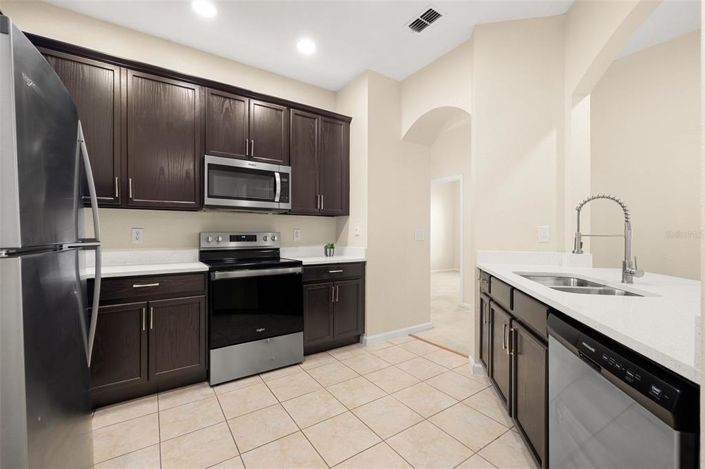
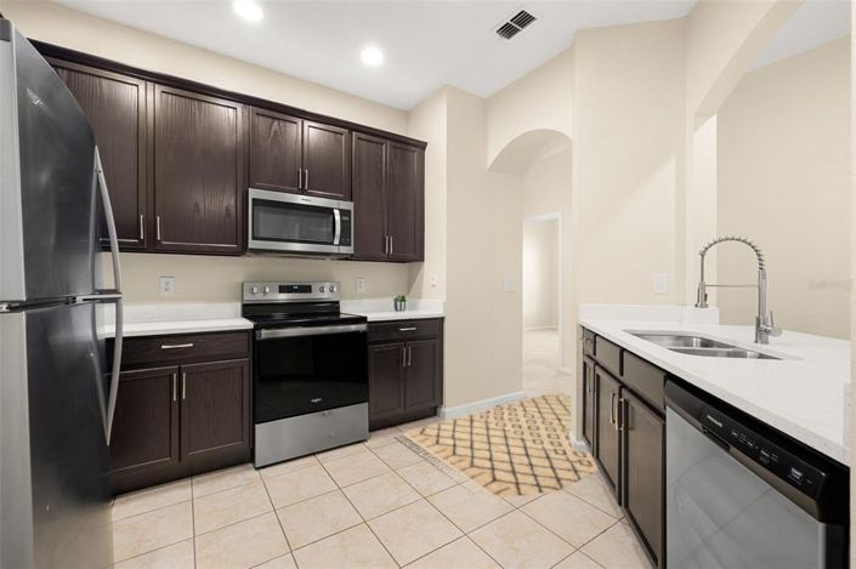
+ rug [393,391,600,502]
